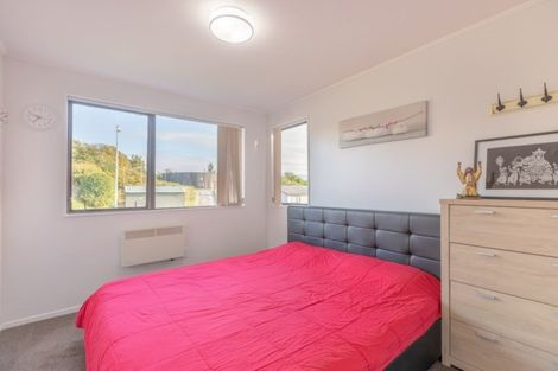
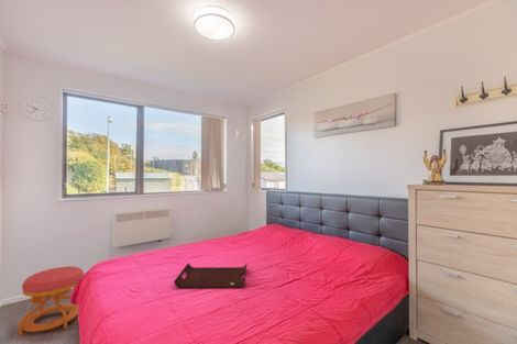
+ serving tray [173,262,249,289]
+ stool [18,265,85,337]
